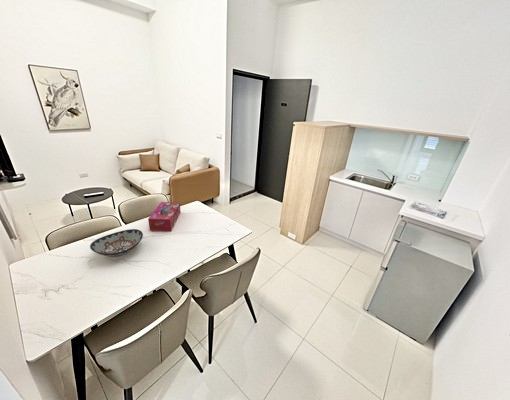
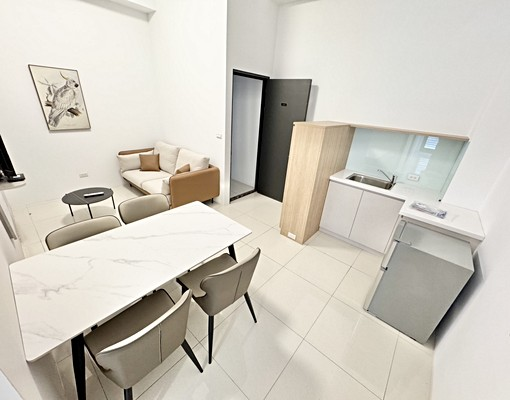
- tissue box [147,201,182,232]
- decorative bowl [89,228,144,258]
